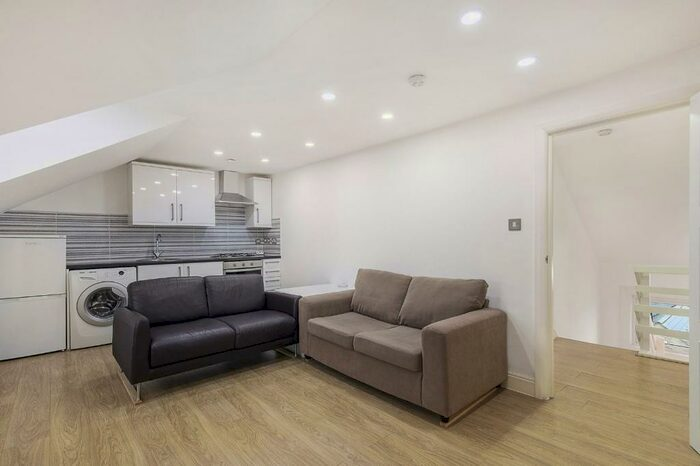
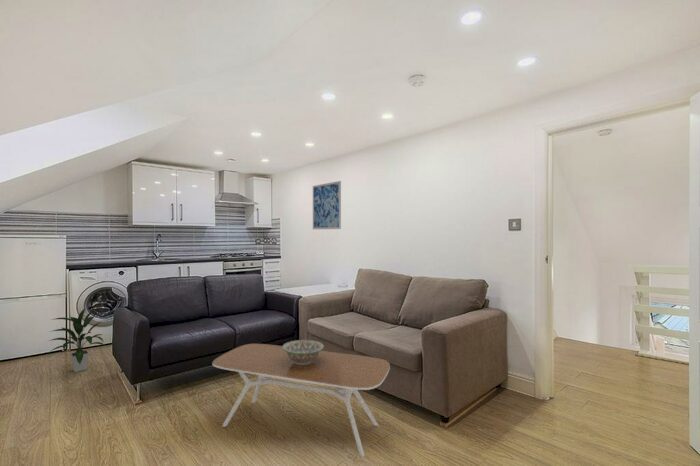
+ wall art [312,180,342,230]
+ indoor plant [48,306,105,373]
+ coffee table [211,343,391,458]
+ decorative bowl [282,339,325,365]
